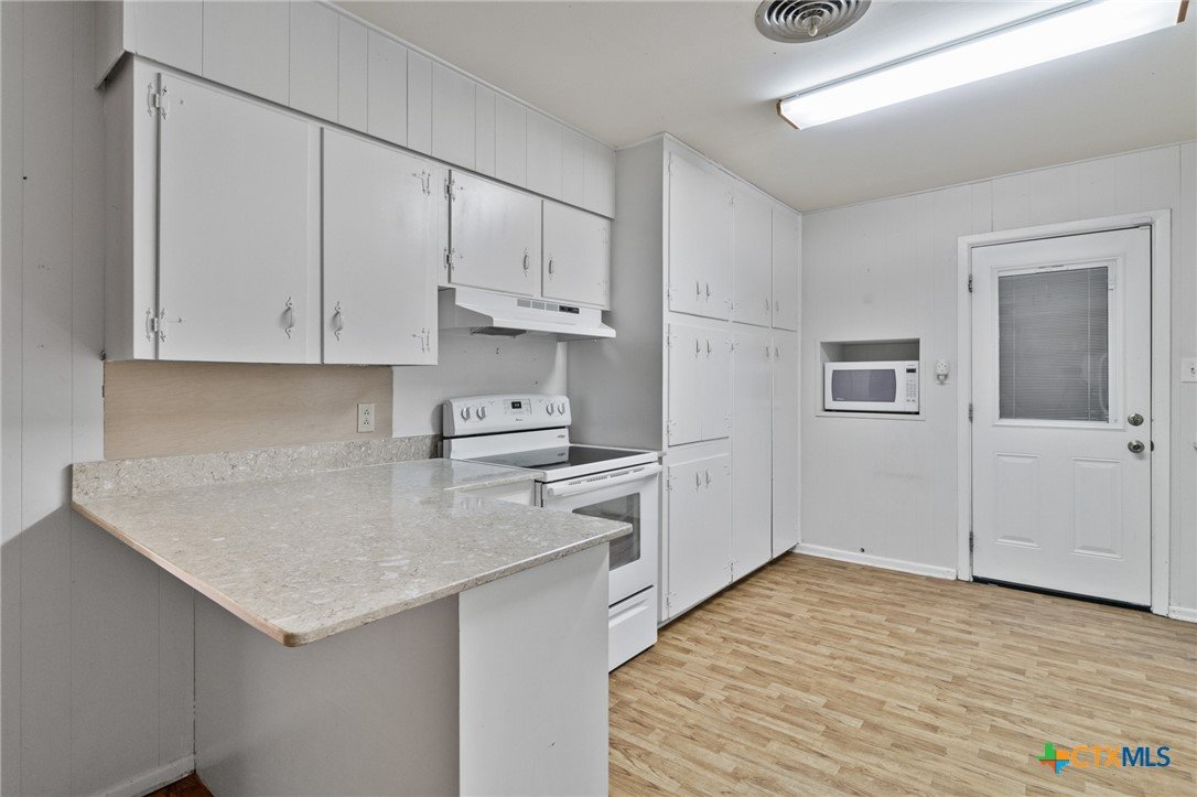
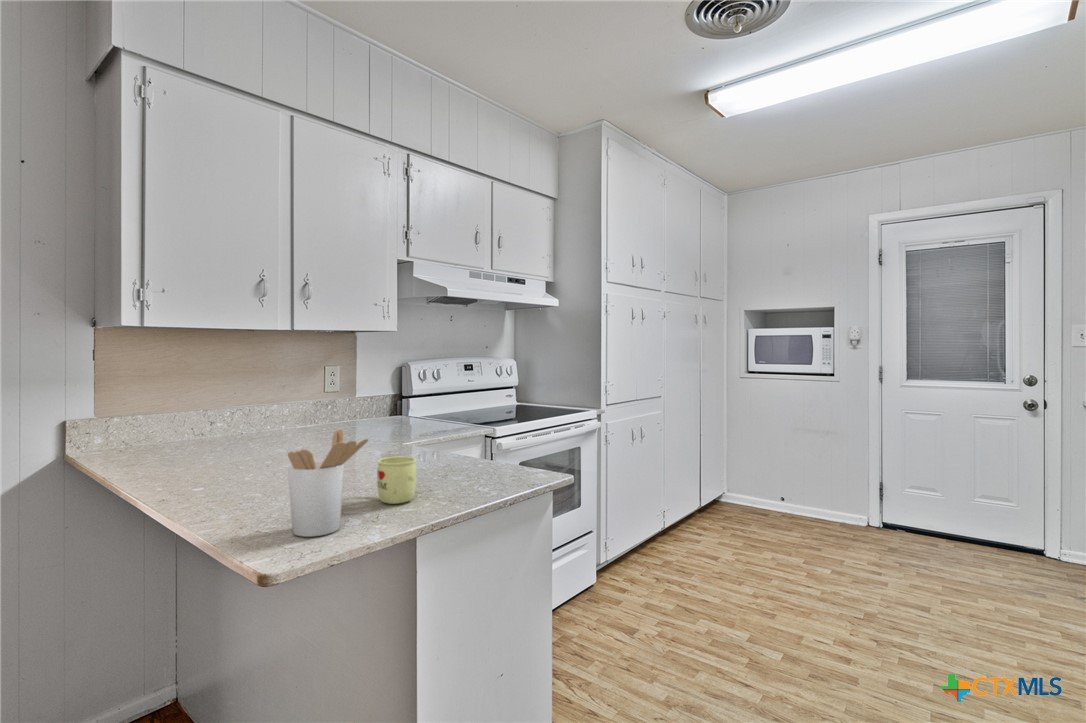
+ mug [376,456,417,505]
+ utensil holder [287,428,369,538]
